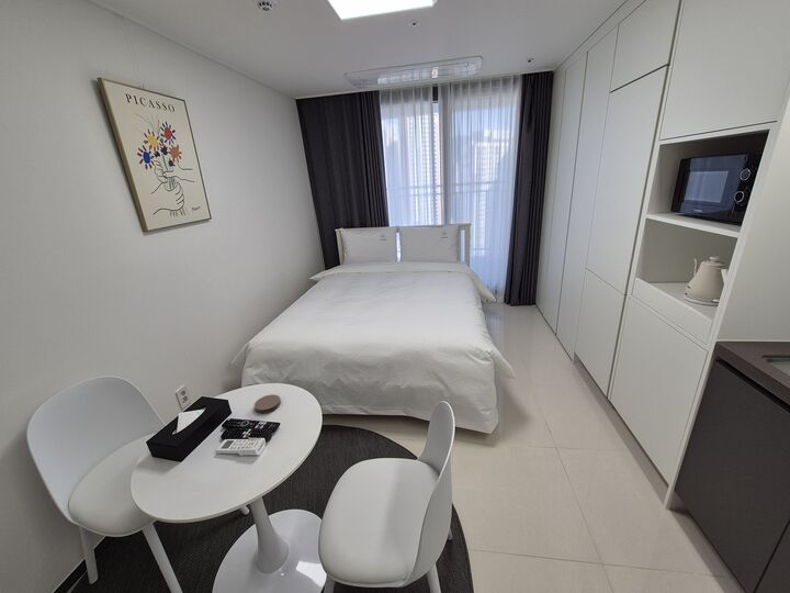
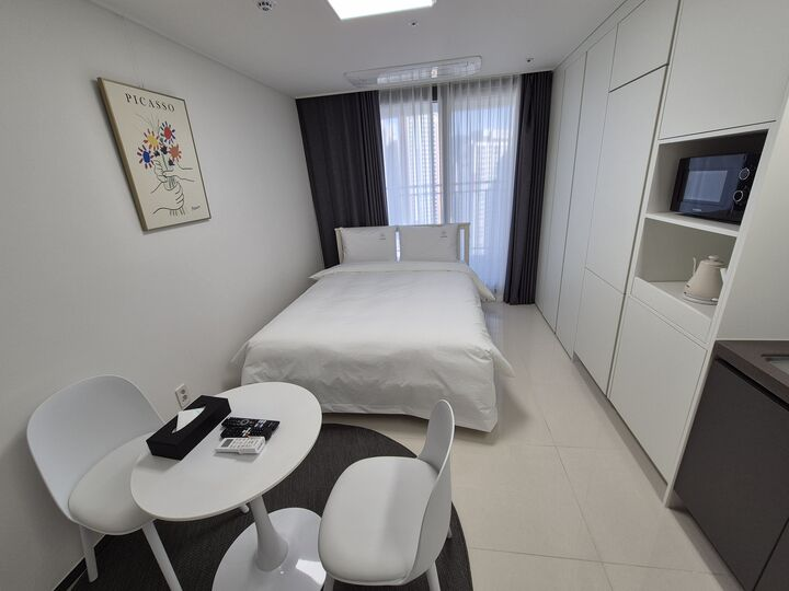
- coaster [253,393,282,414]
